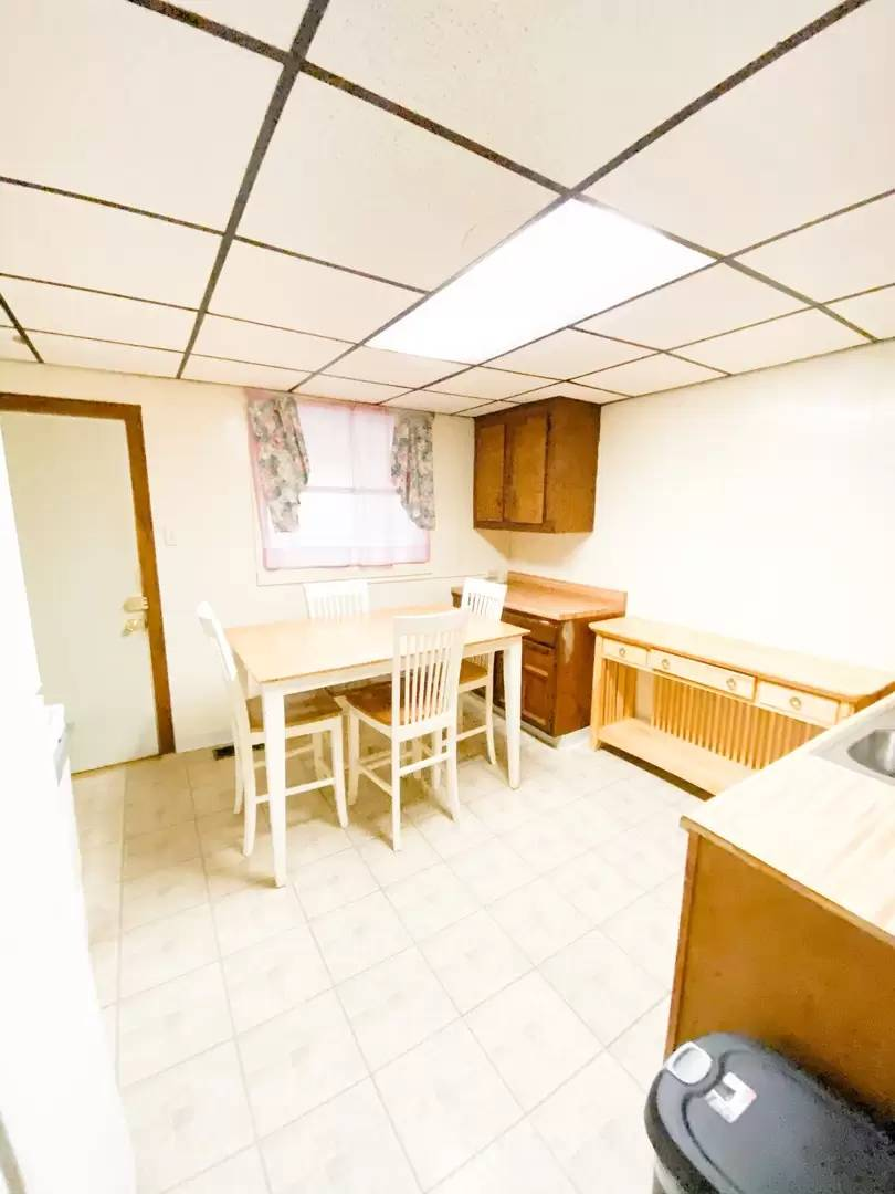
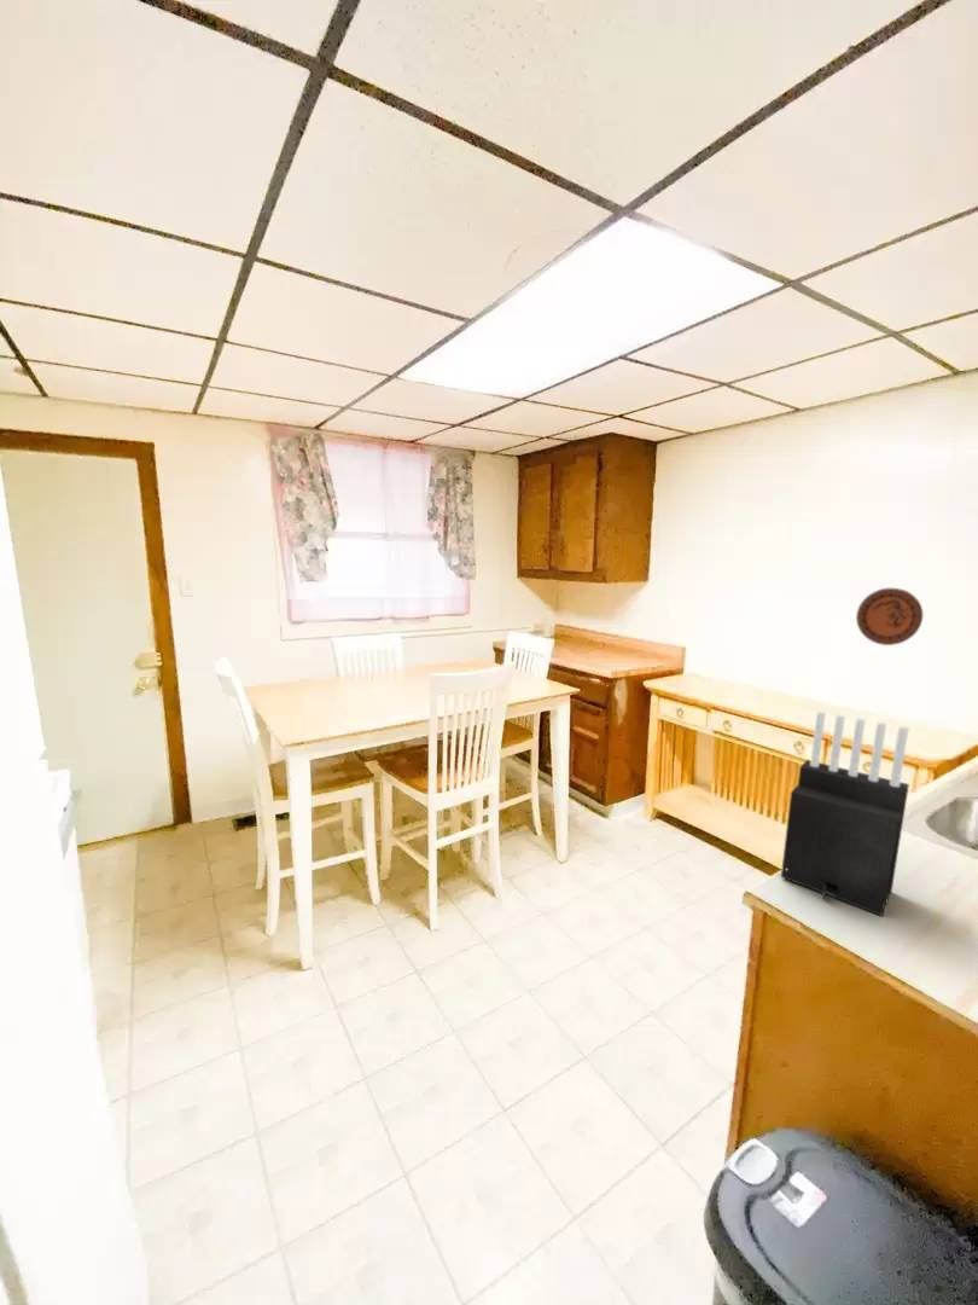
+ decorative plate [855,587,924,646]
+ knife block [780,710,910,917]
